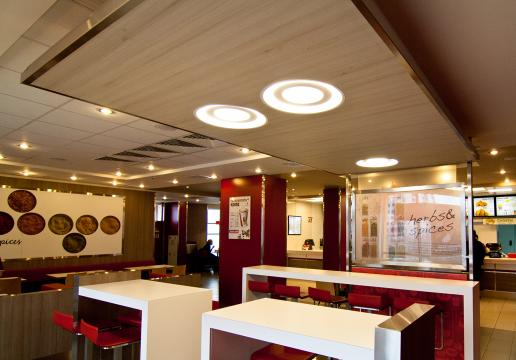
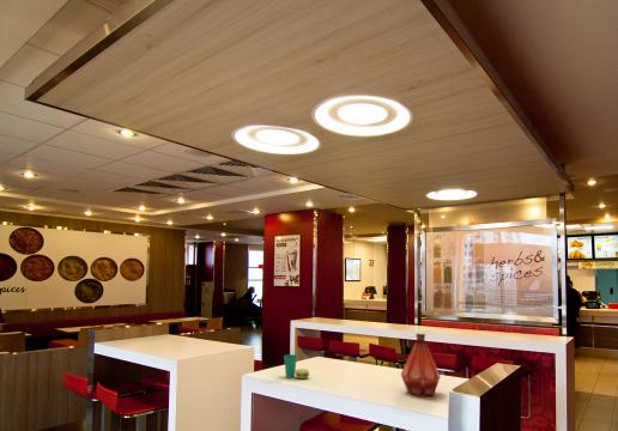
+ bottle [400,333,442,399]
+ cup [283,353,310,380]
